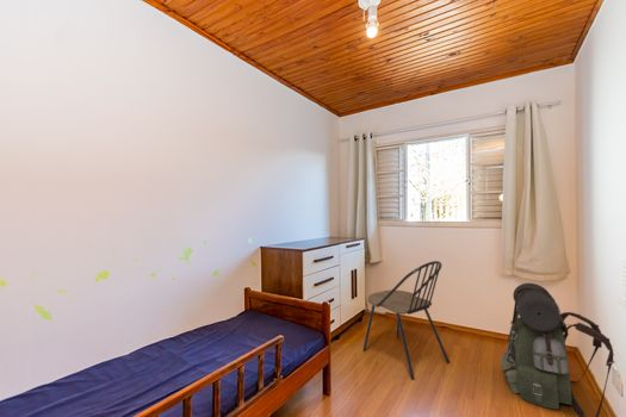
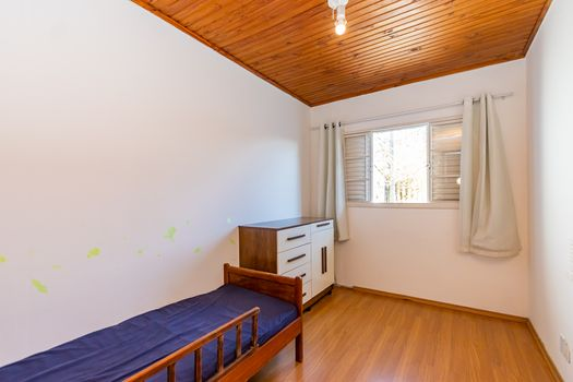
- chair [361,260,451,381]
- backpack [500,282,615,417]
